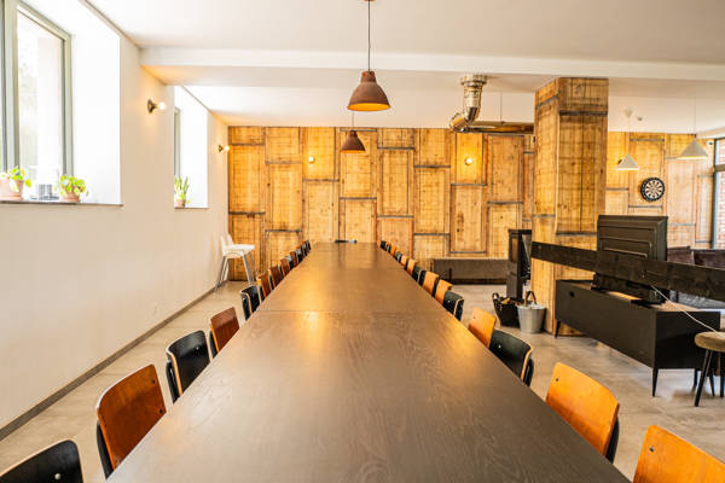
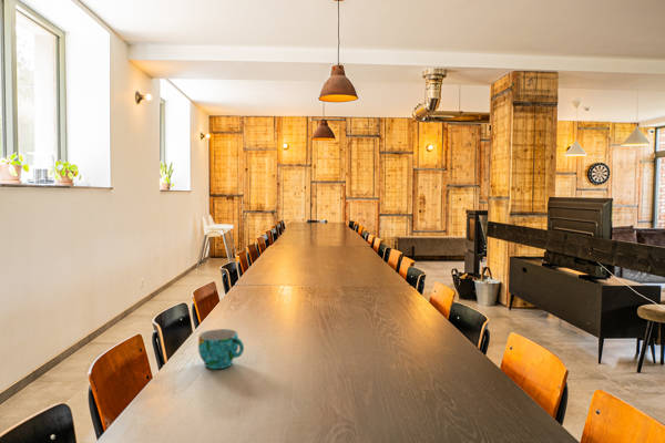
+ cup [197,328,245,370]
